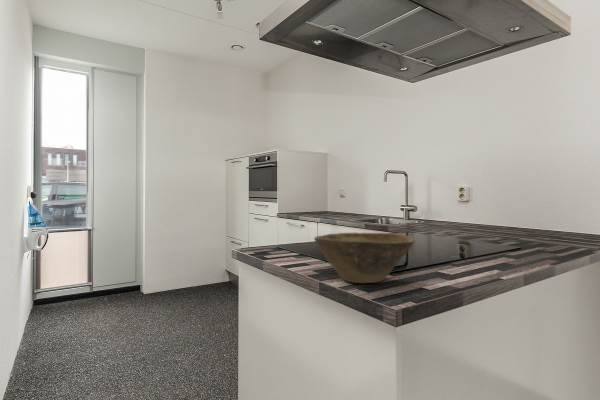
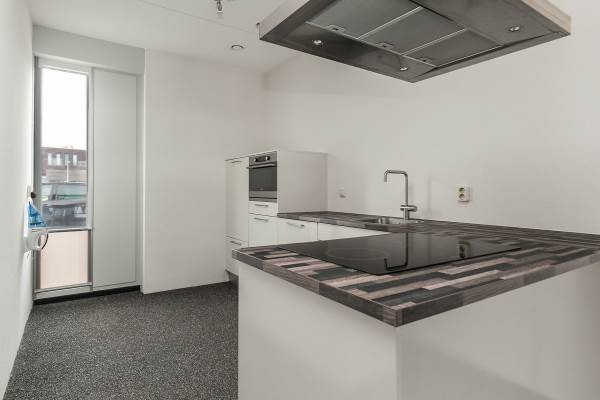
- bowl [313,231,415,284]
